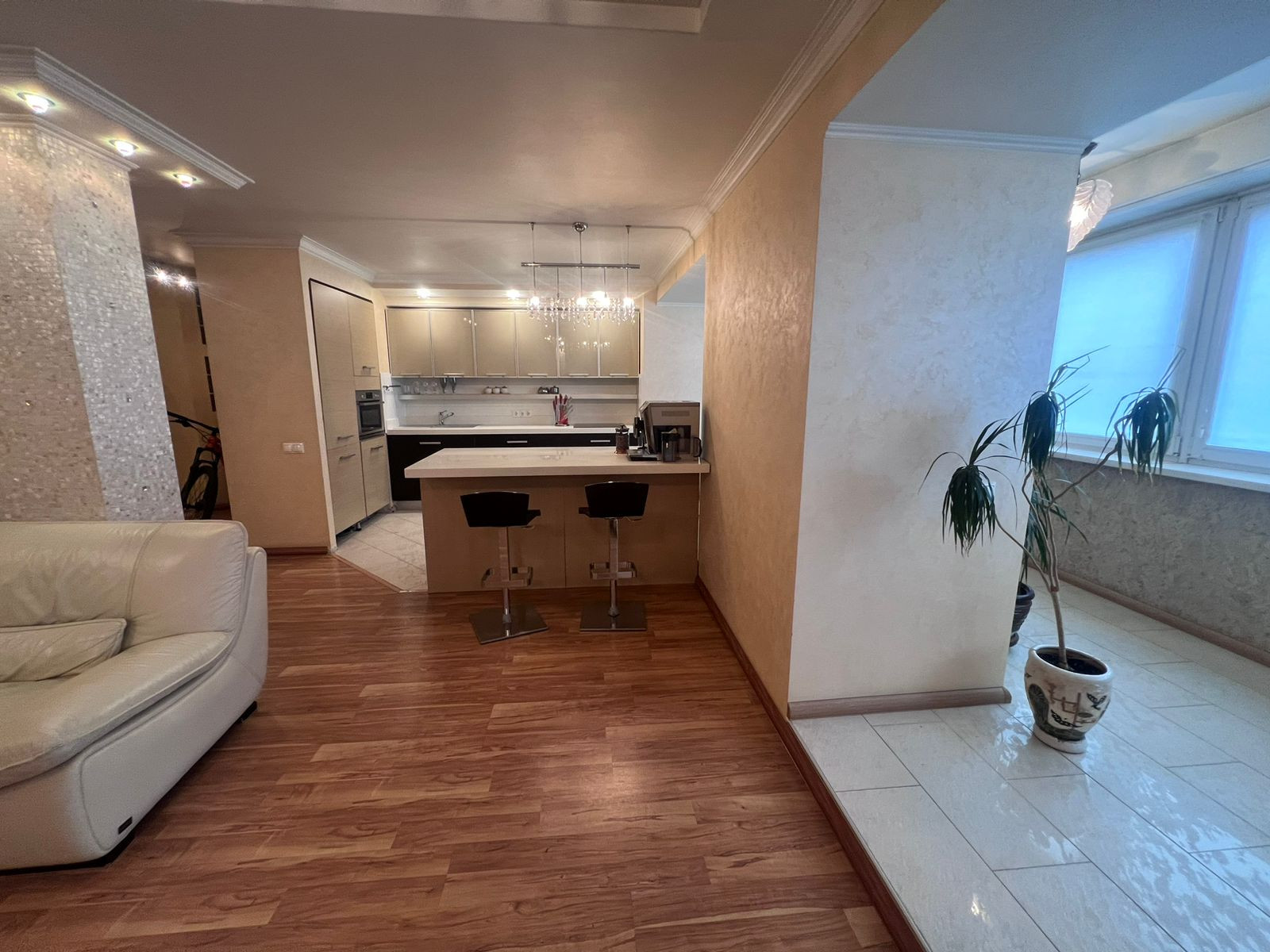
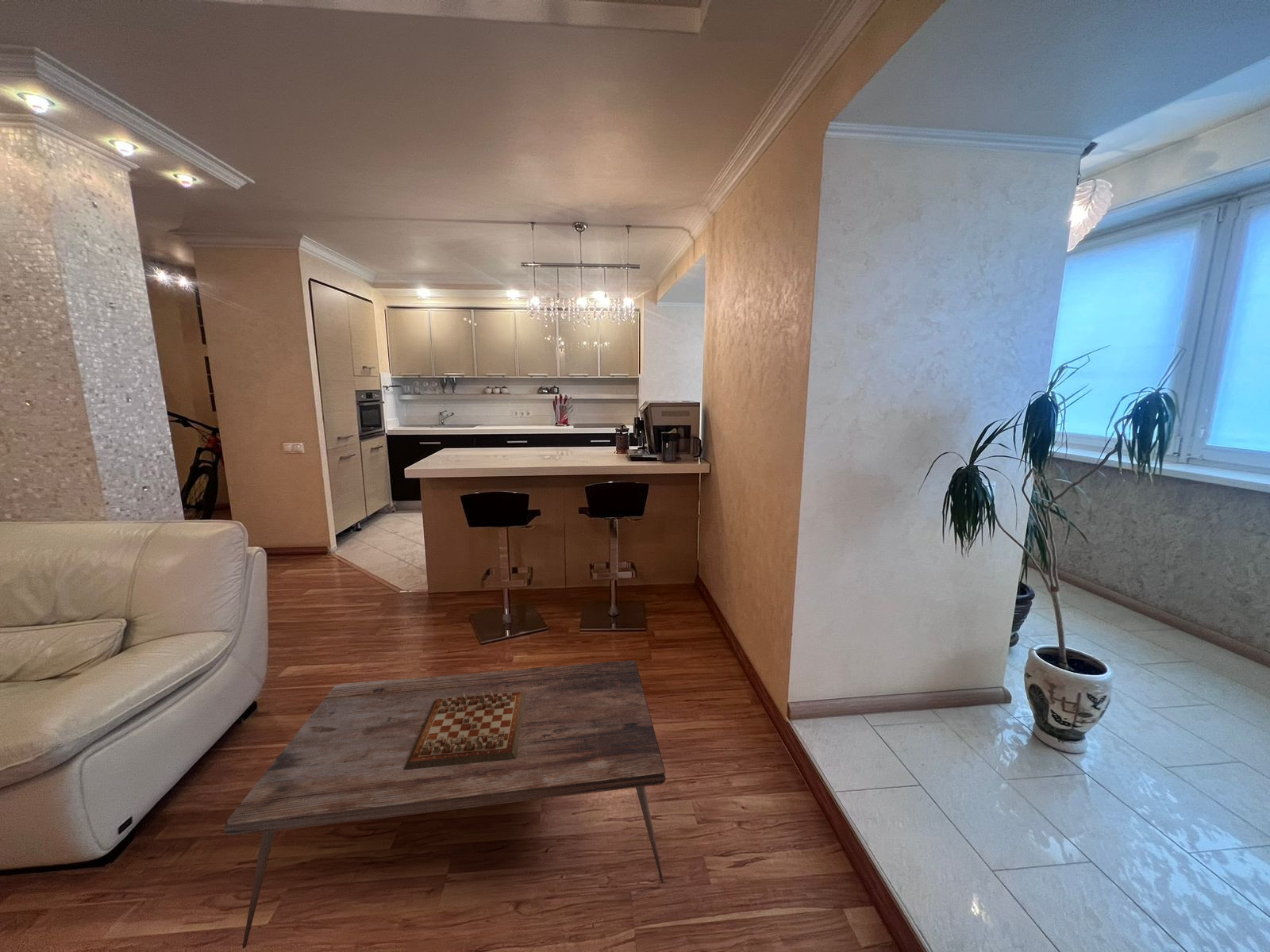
+ coffee table [224,659,666,949]
